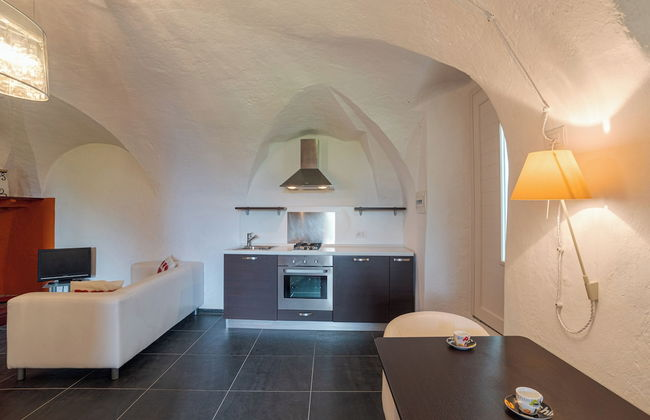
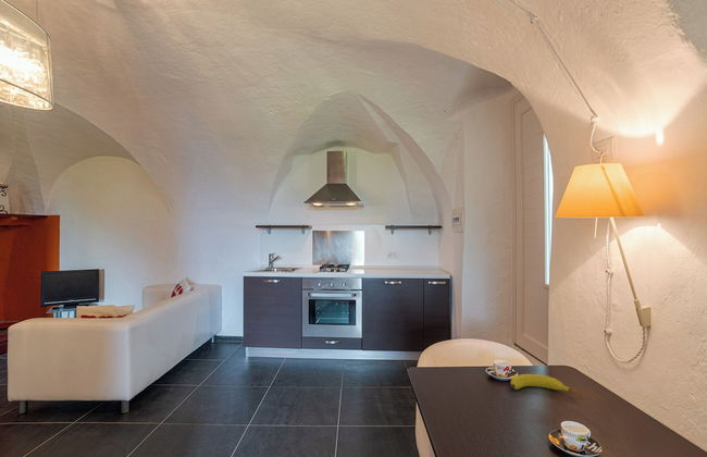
+ fruit [510,373,578,394]
